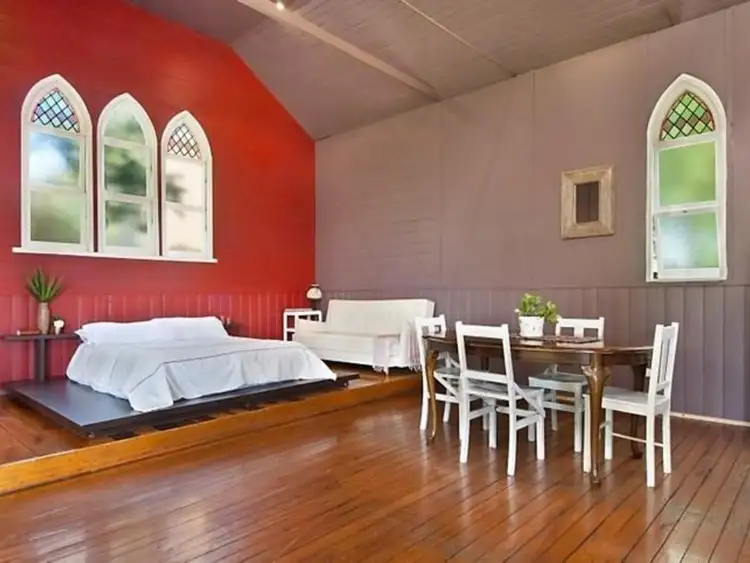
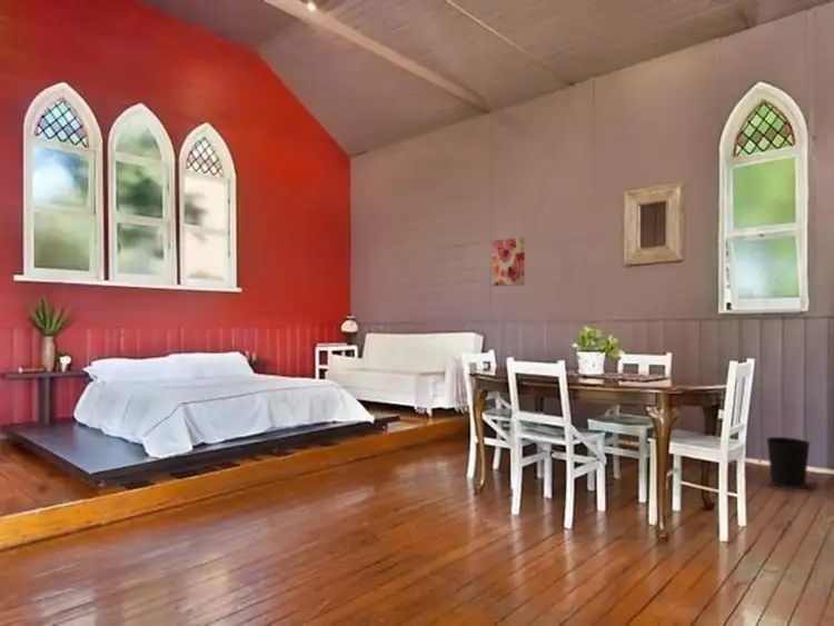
+ wall art [492,237,526,287]
+ wastebasket [765,436,812,489]
